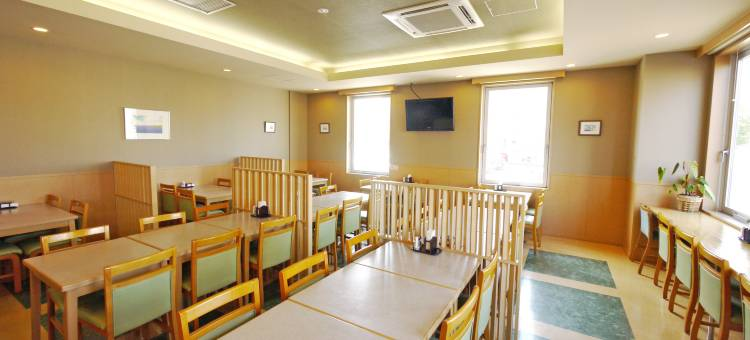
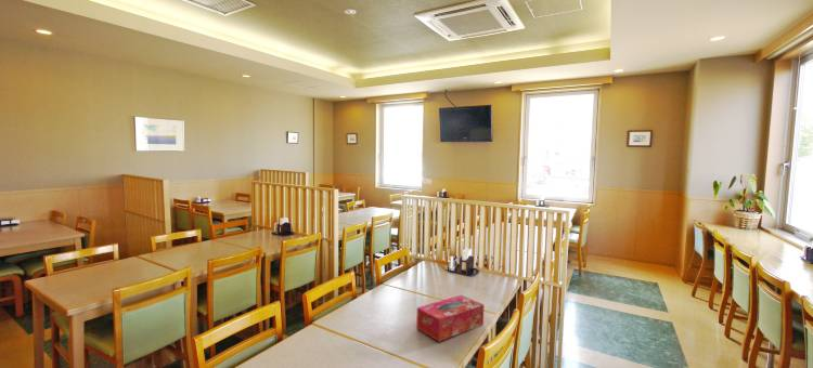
+ tissue box [415,294,486,343]
